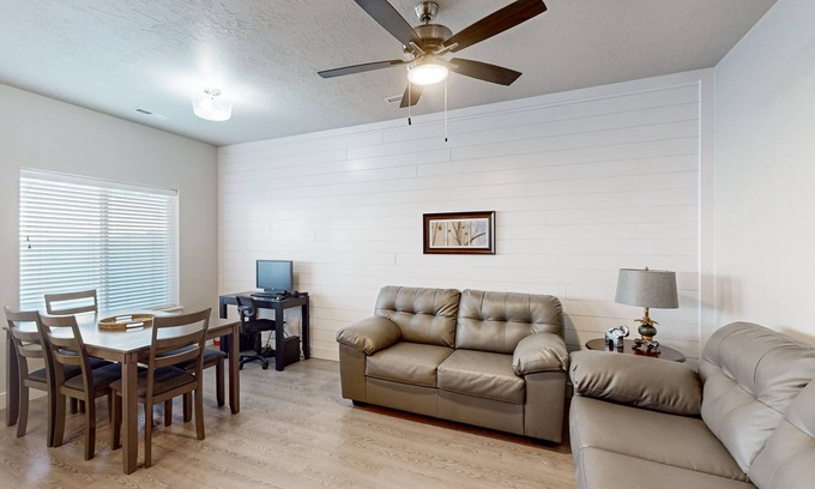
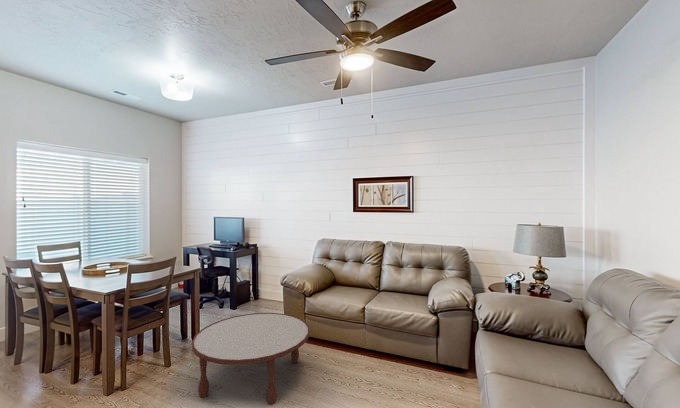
+ coffee table [191,312,310,405]
